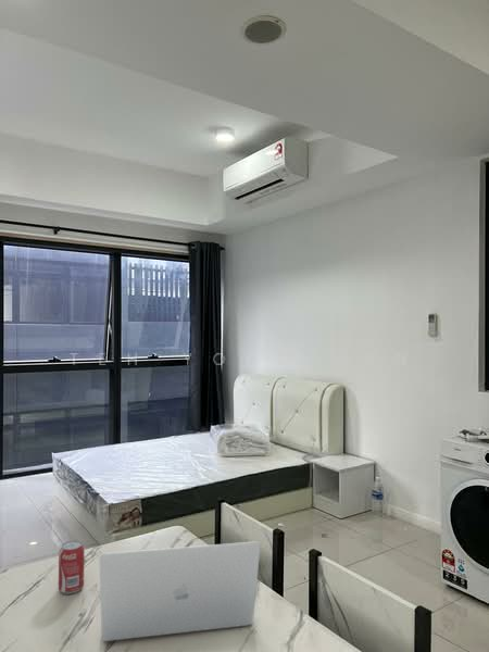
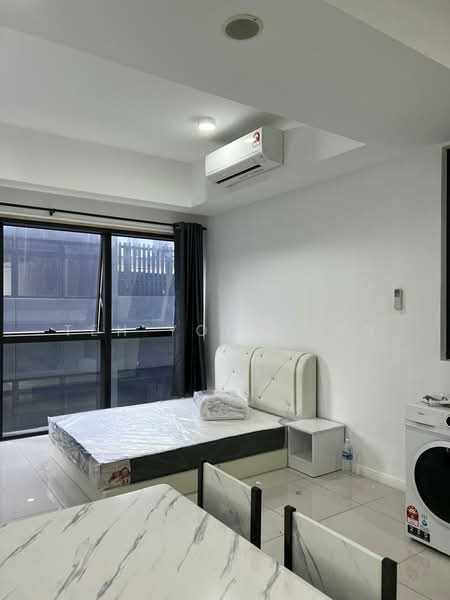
- laptop [99,540,262,642]
- beverage can [58,540,85,595]
